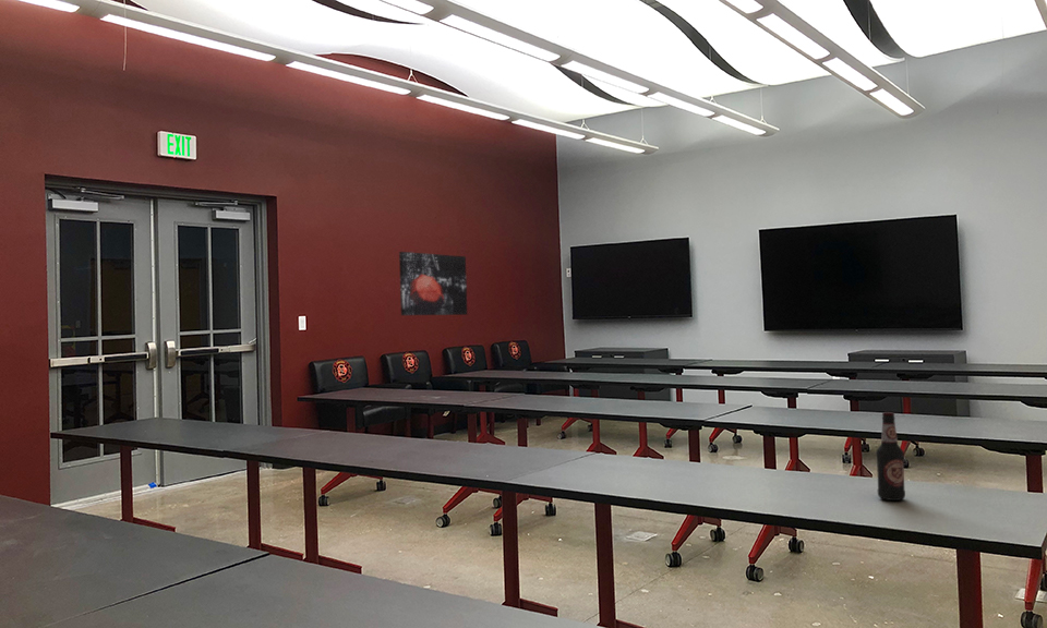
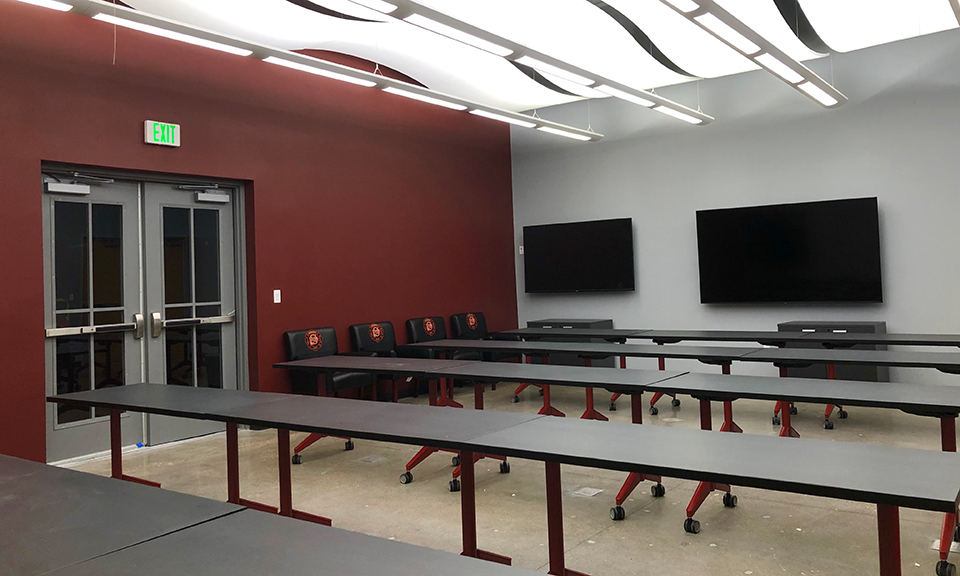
- bottle [875,411,906,502]
- wall art [398,251,468,316]
